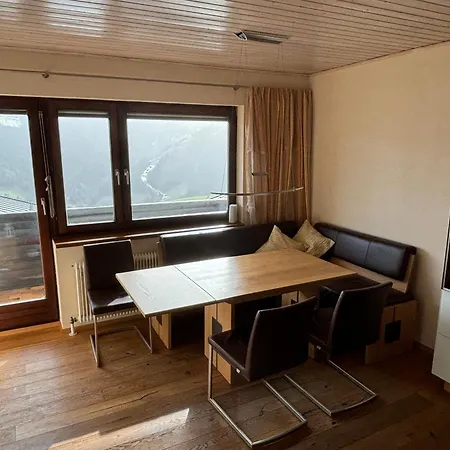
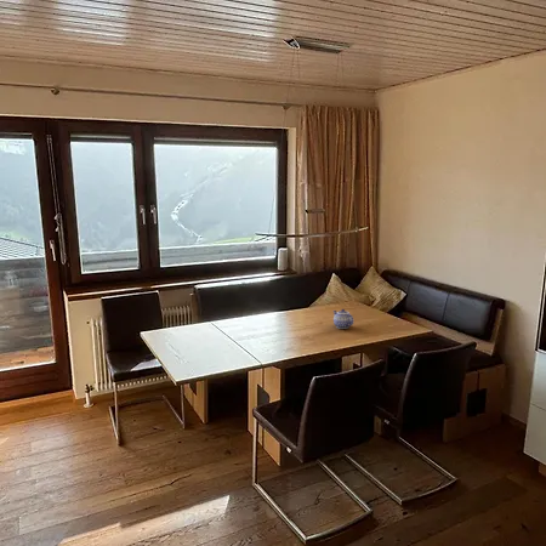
+ teapot [332,308,354,330]
